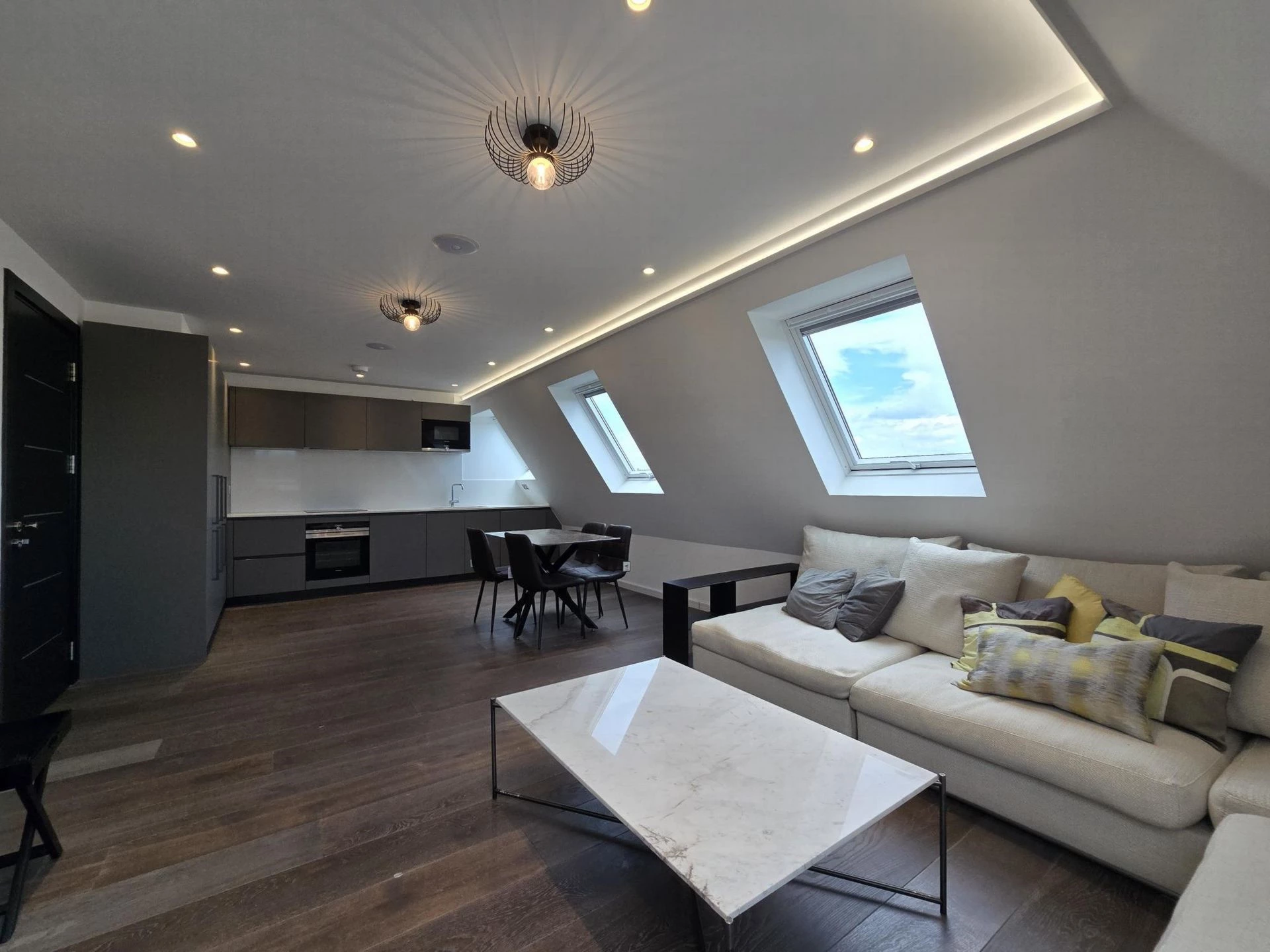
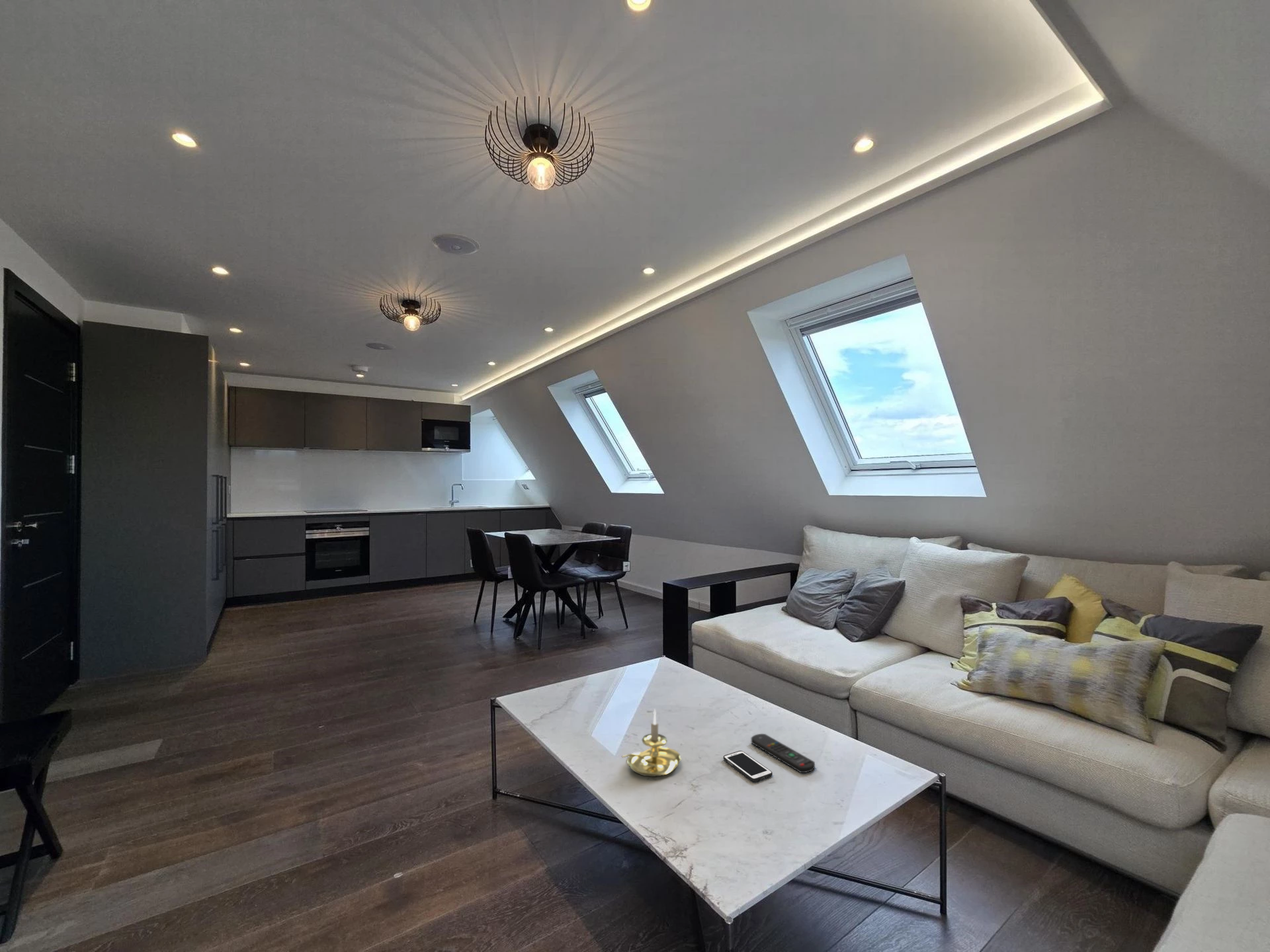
+ cell phone [723,750,773,782]
+ candle holder [621,708,681,777]
+ remote control [751,733,816,773]
